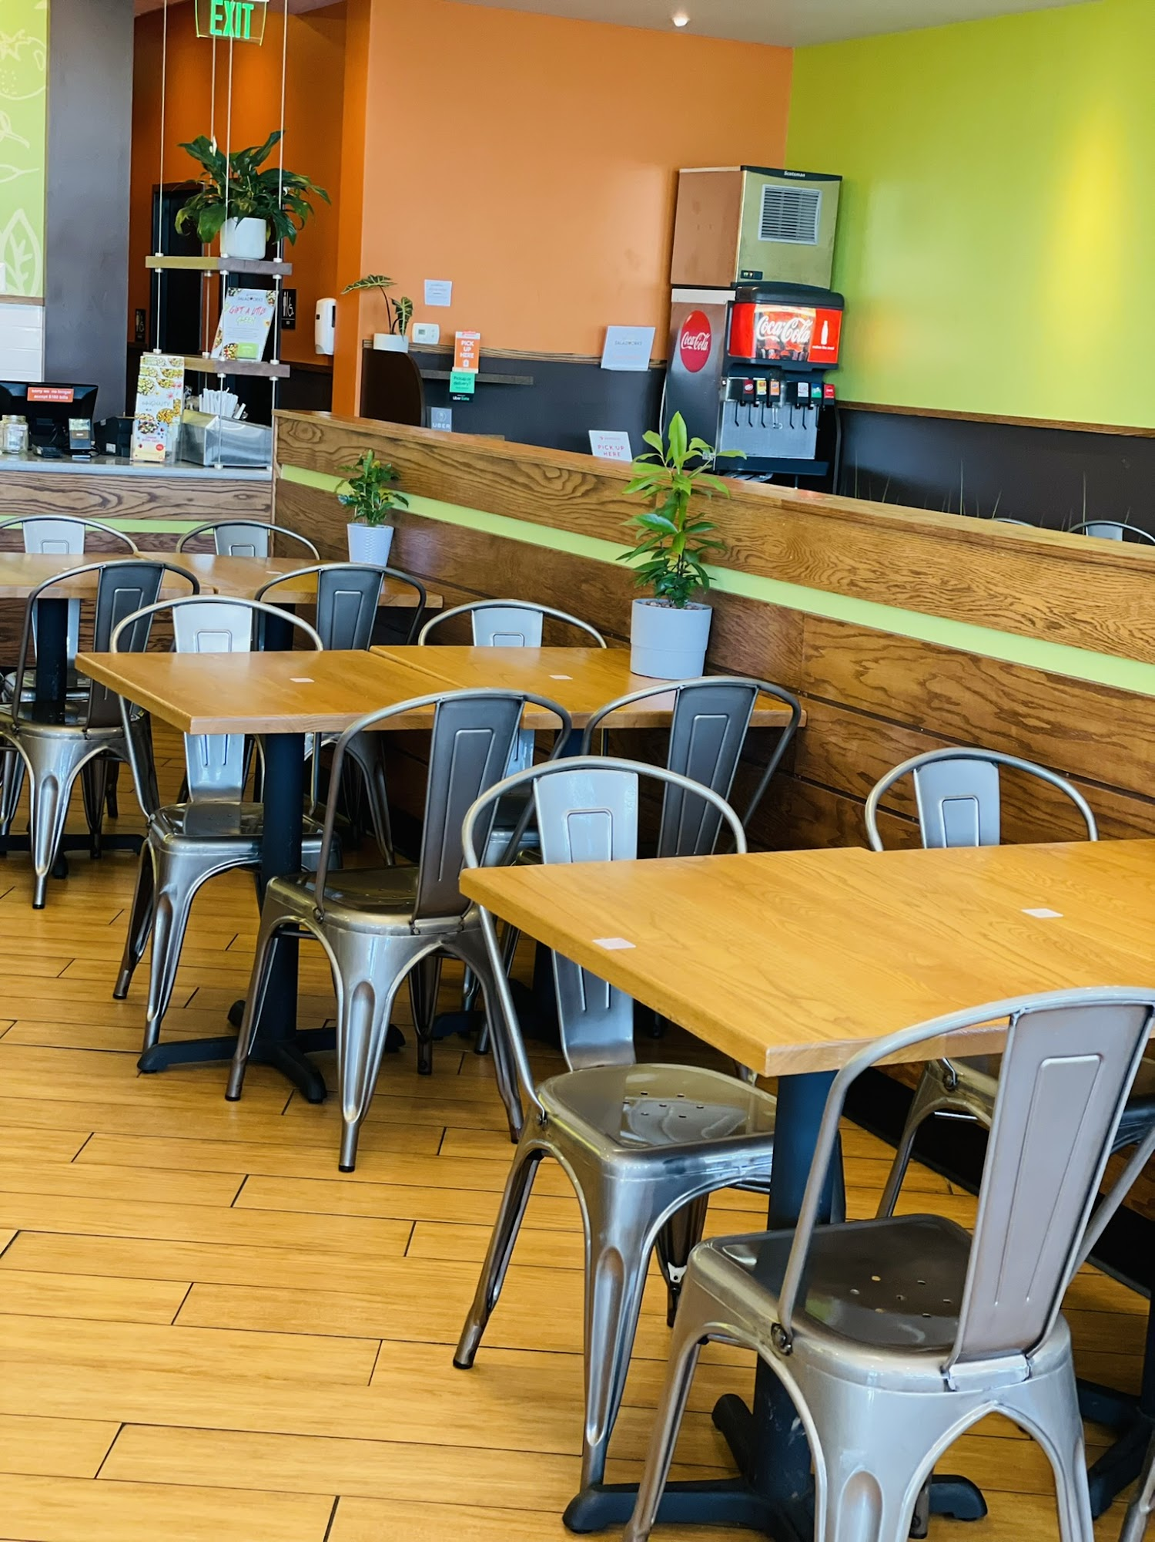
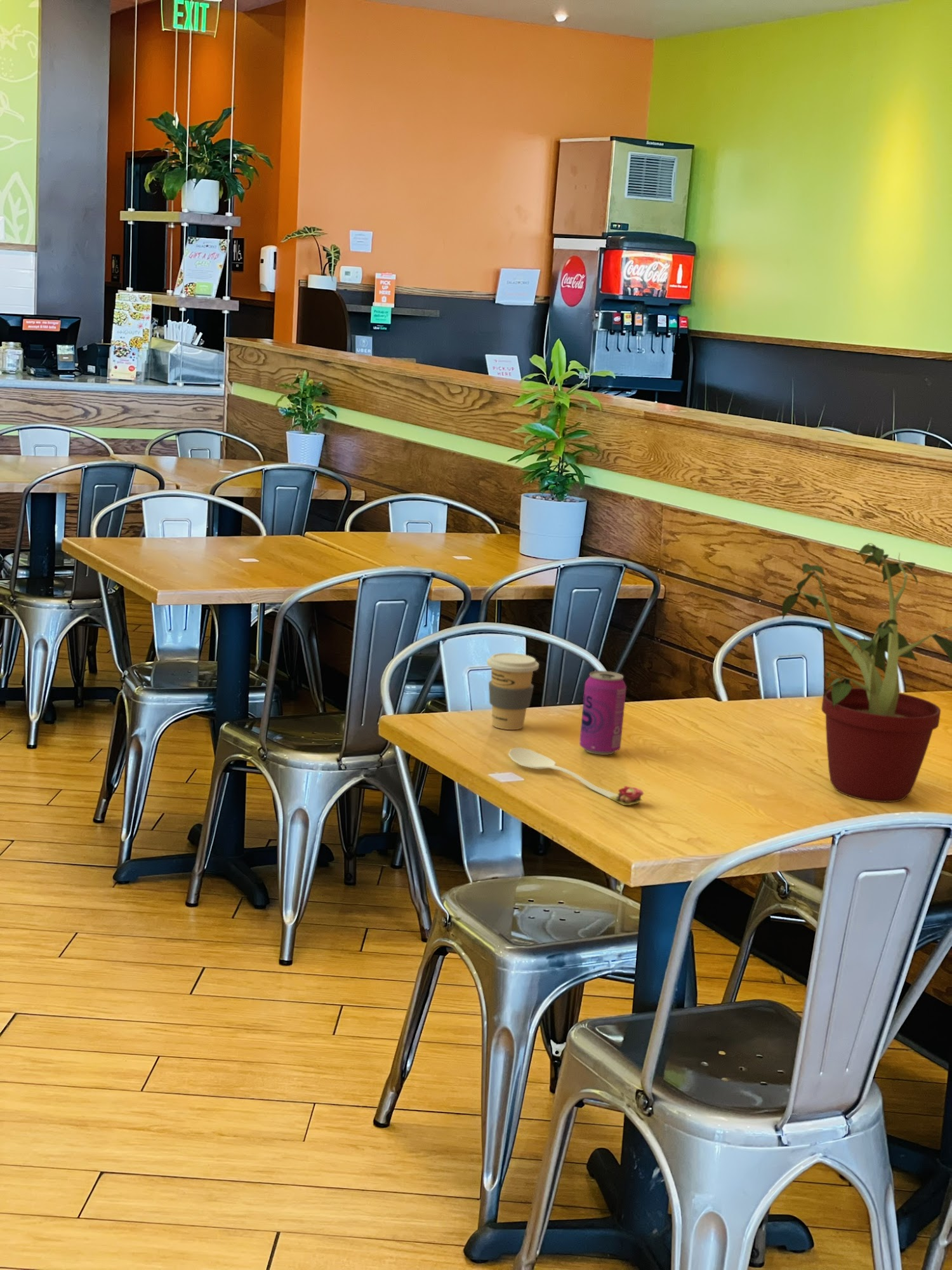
+ potted plant [780,542,952,803]
+ beverage can [579,670,627,756]
+ coffee cup [486,652,539,730]
+ spoon [508,747,644,806]
